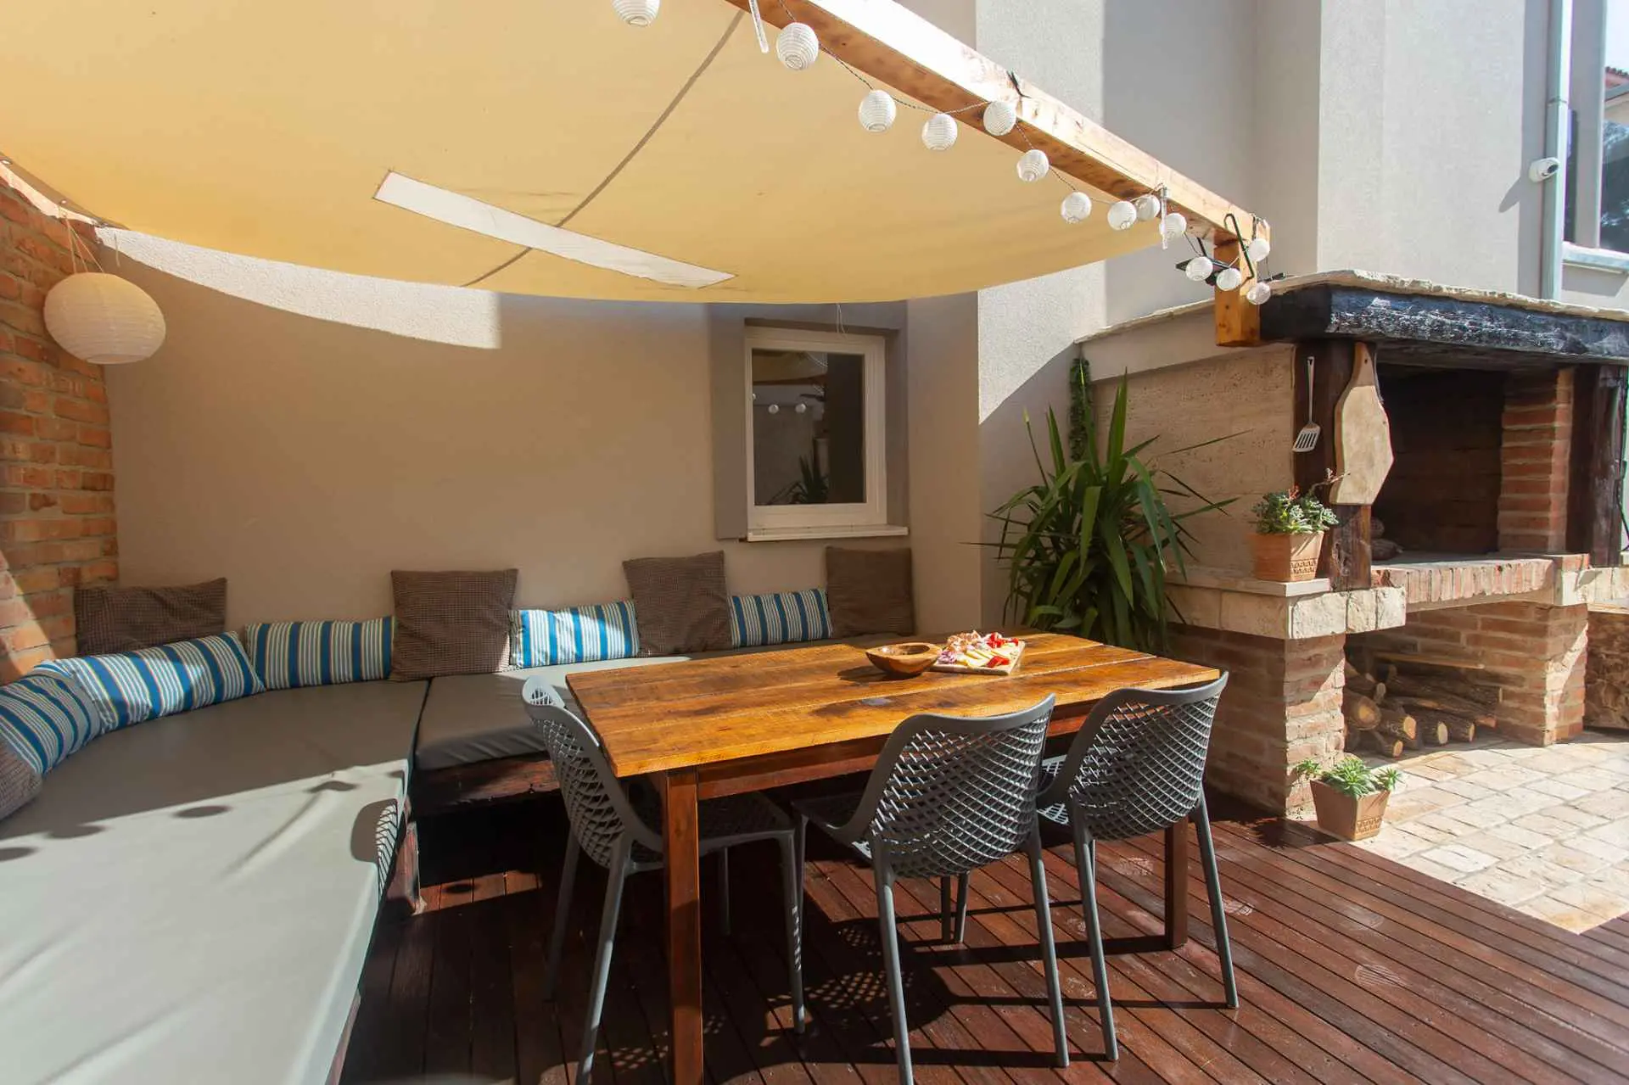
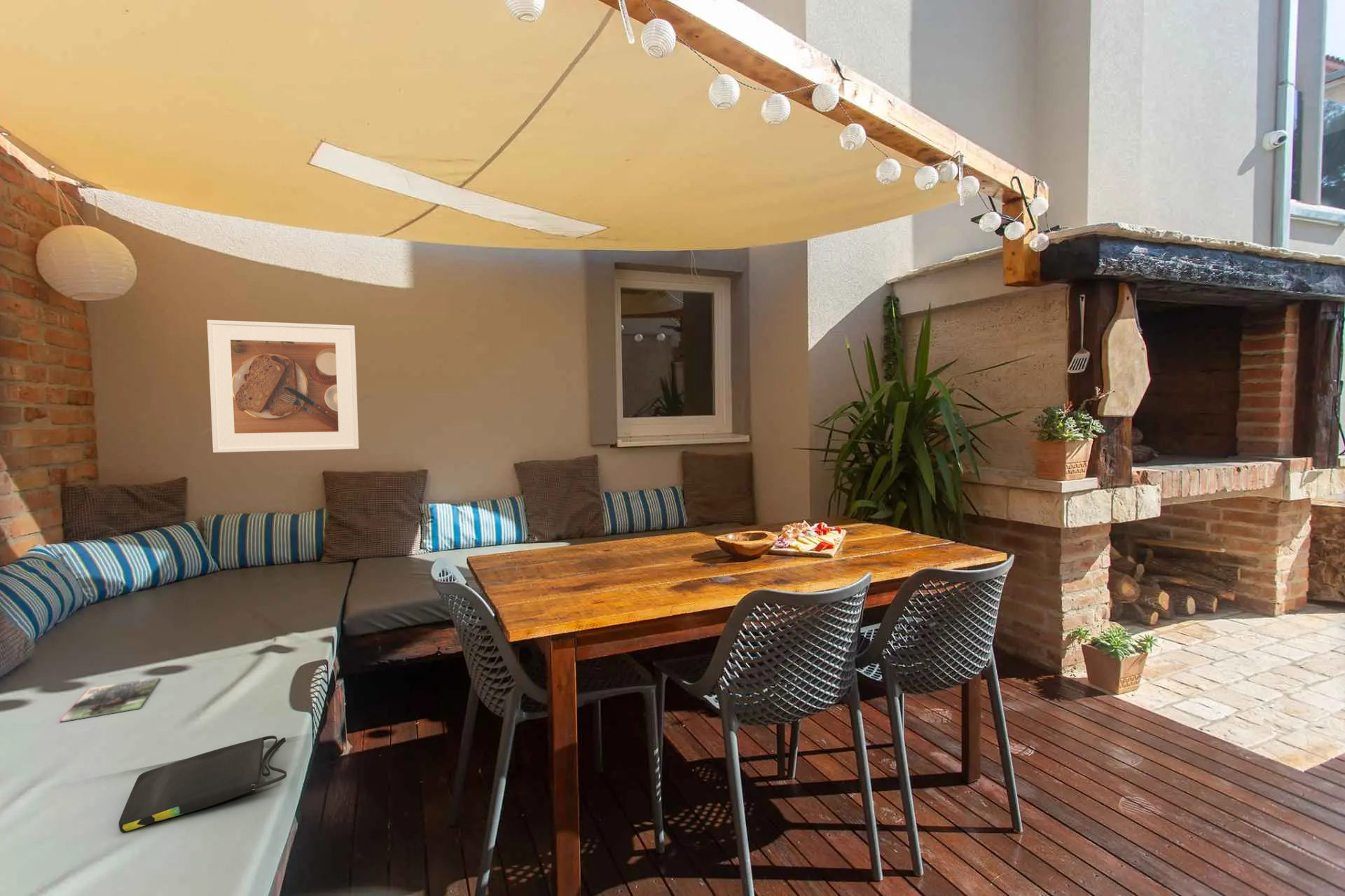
+ magazine [59,676,161,723]
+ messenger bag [118,735,287,833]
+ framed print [207,319,359,453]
